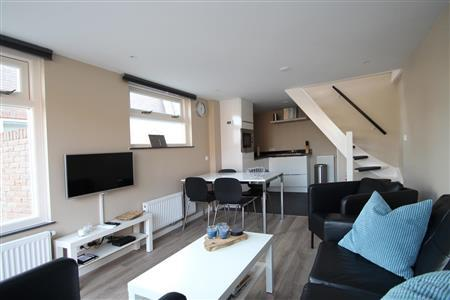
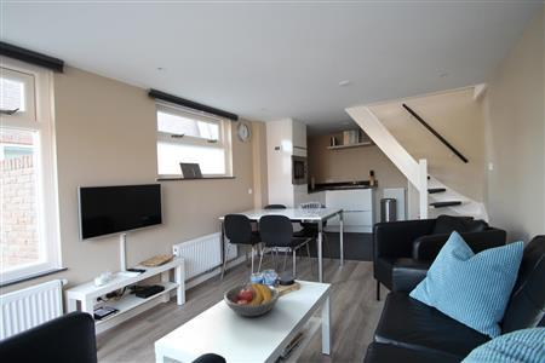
+ fruit bowl [223,281,281,317]
